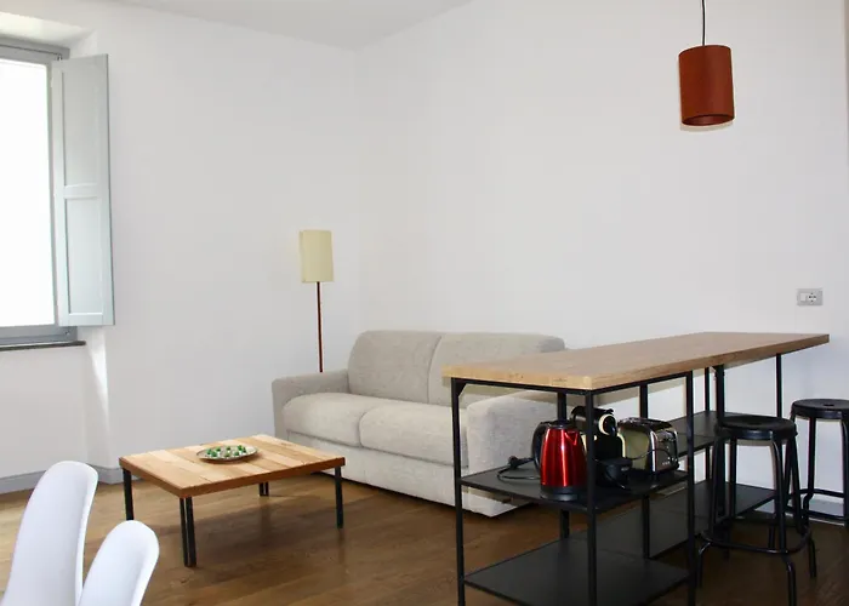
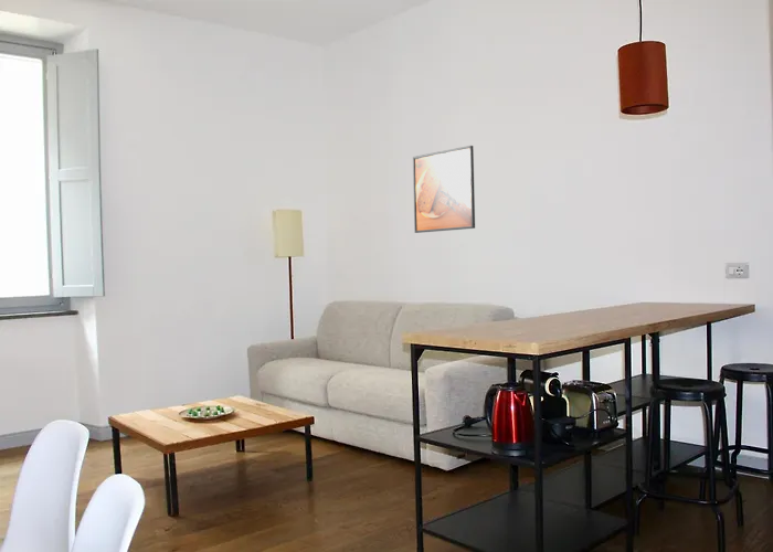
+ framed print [412,145,476,234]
